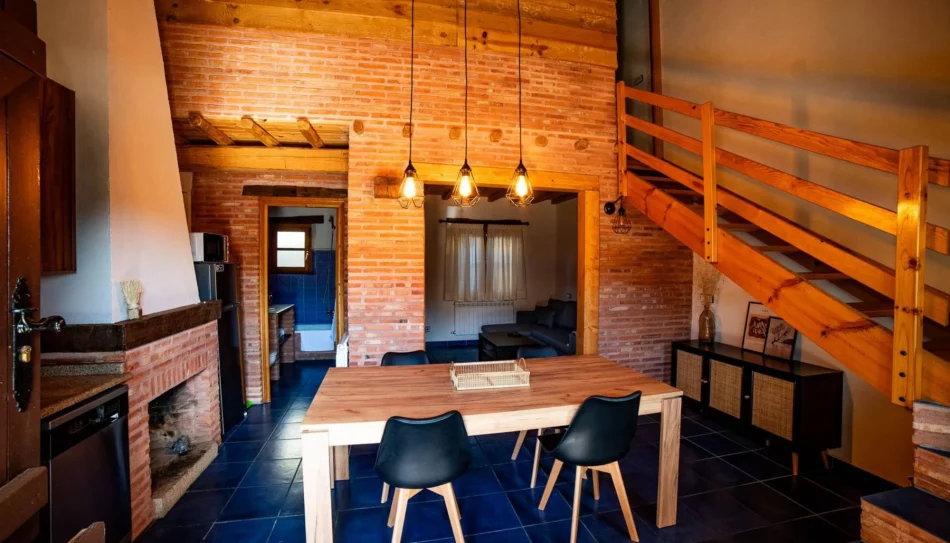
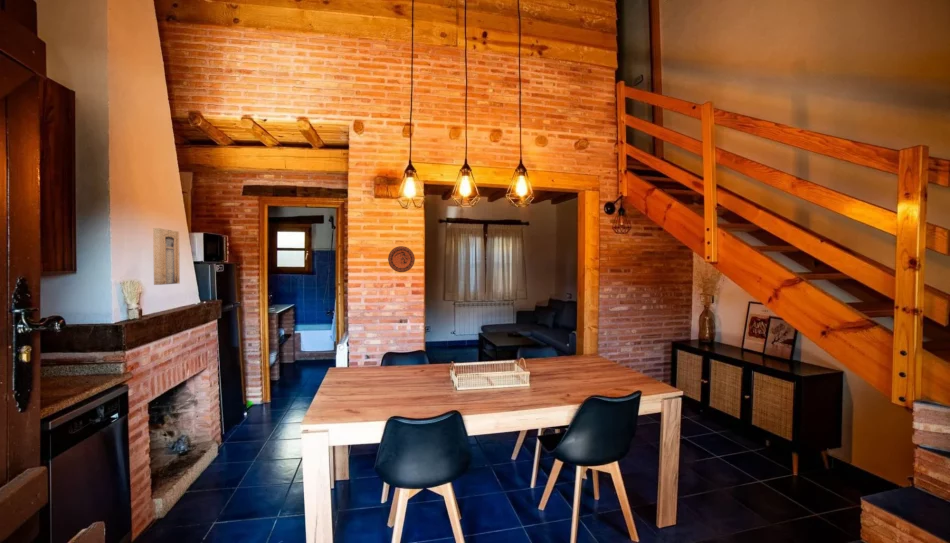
+ wall art [152,227,181,286]
+ decorative plate [387,245,416,273]
